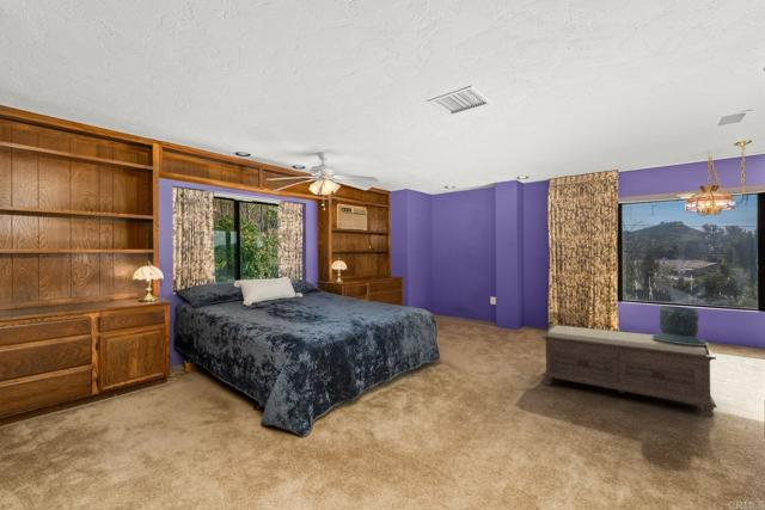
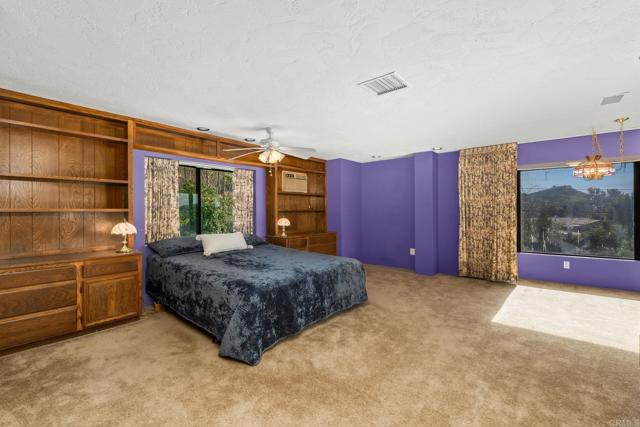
- decorative urn [653,305,710,346]
- bench [540,324,718,418]
